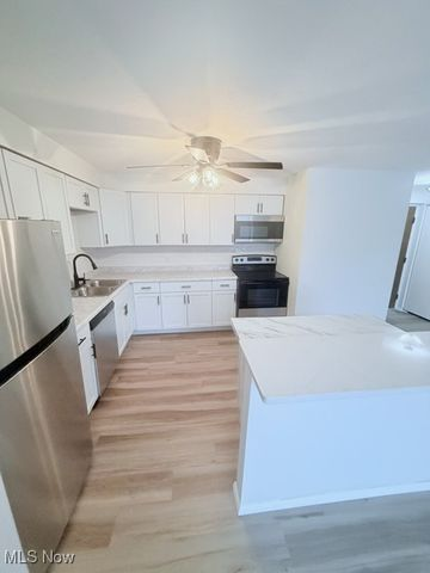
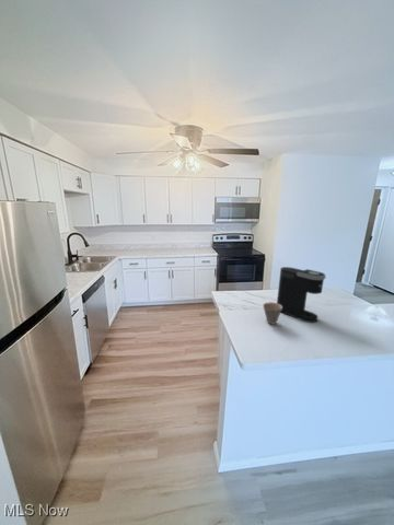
+ coffee maker [276,266,327,324]
+ cup [262,301,282,326]
